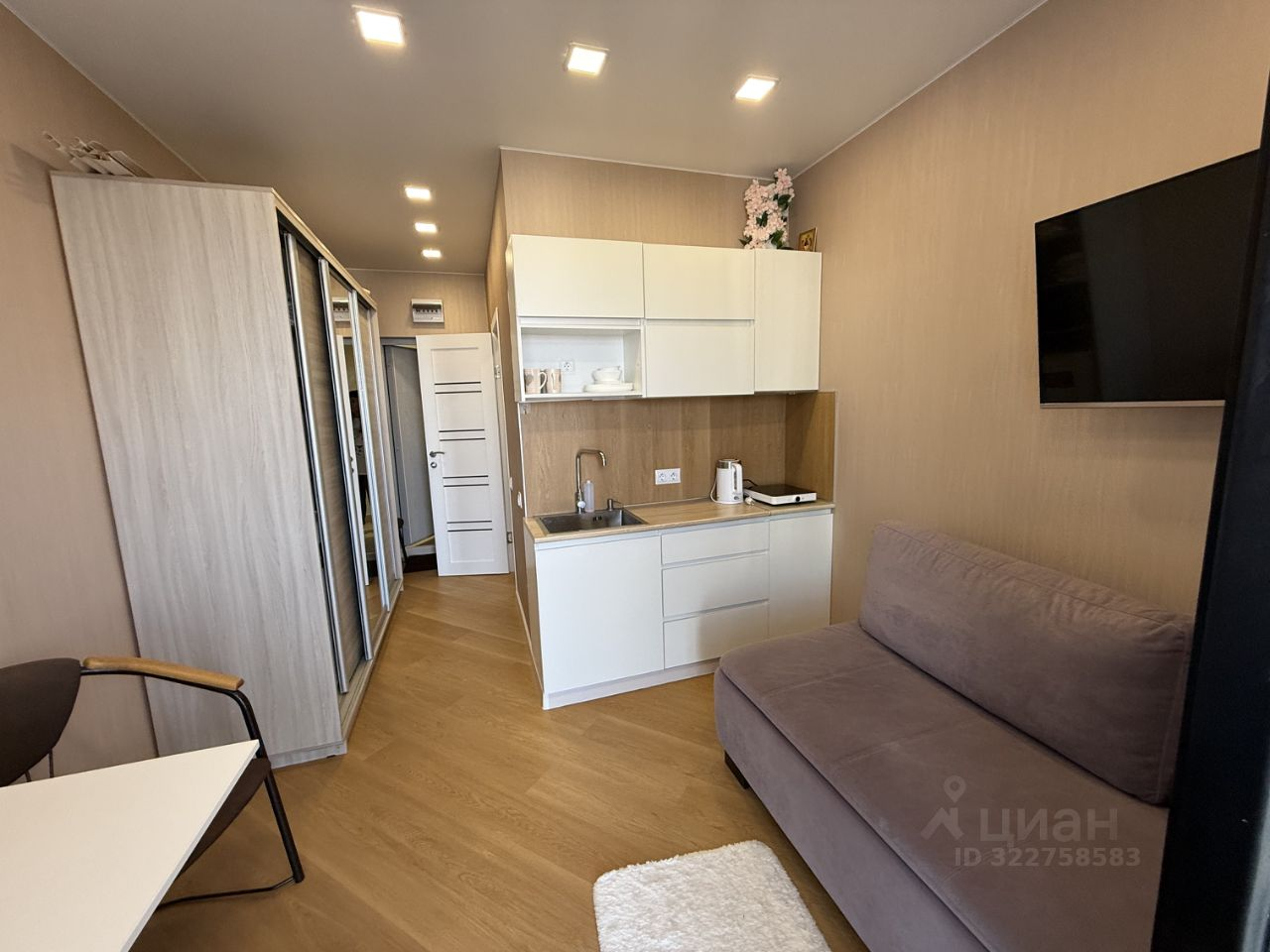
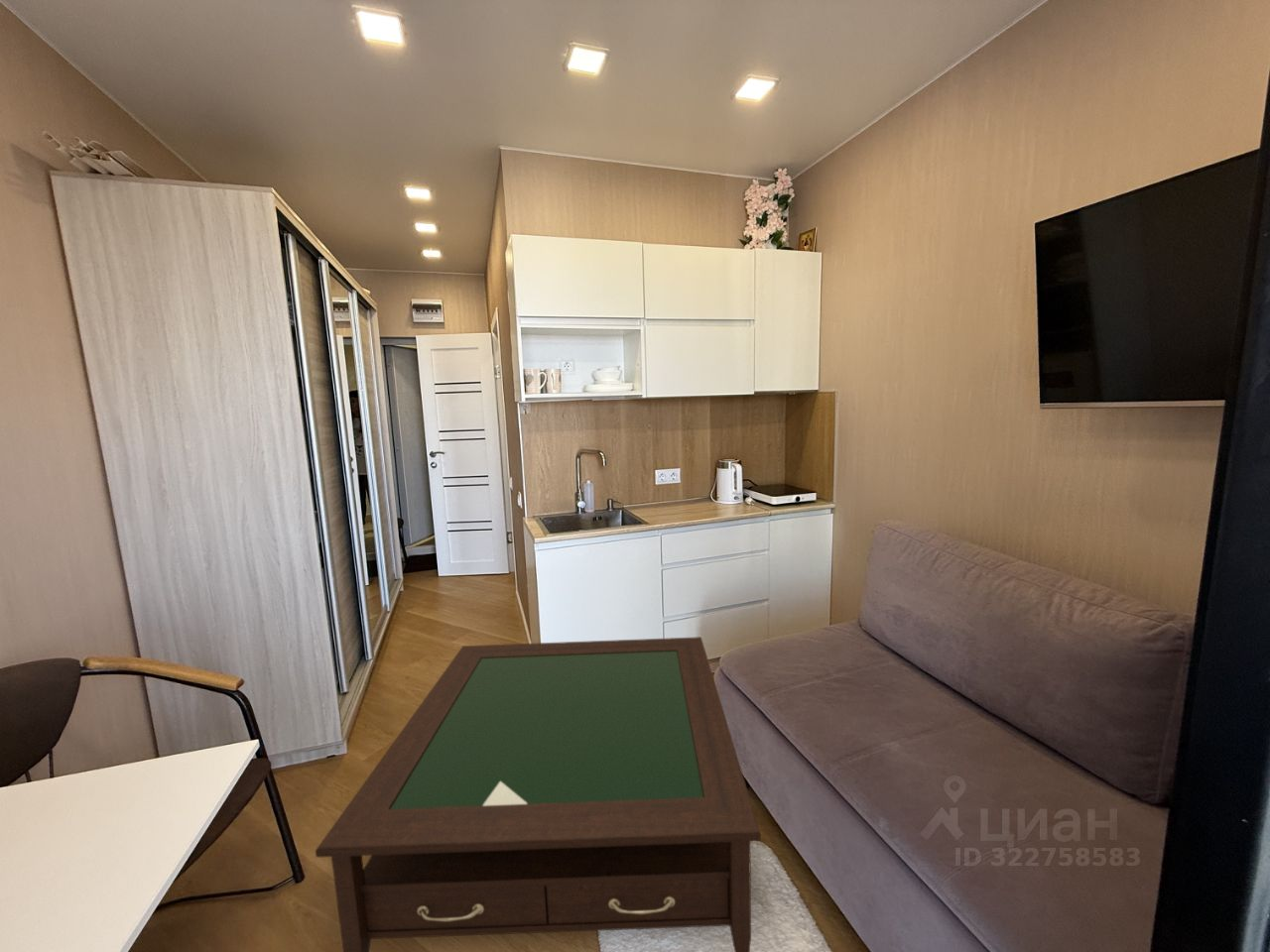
+ coffee table [315,636,762,952]
